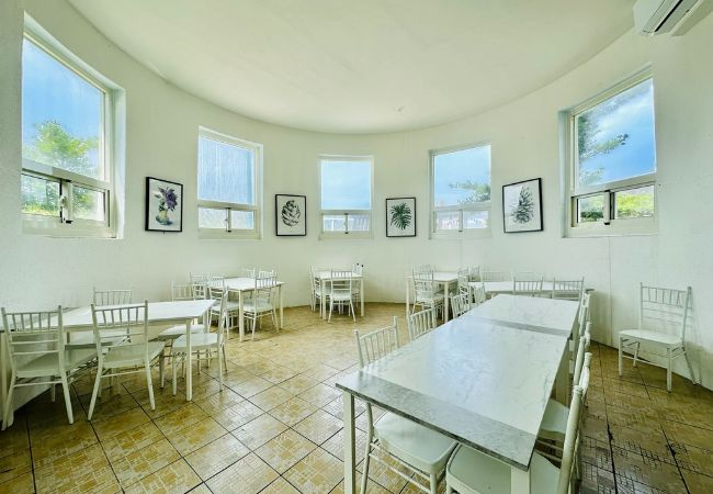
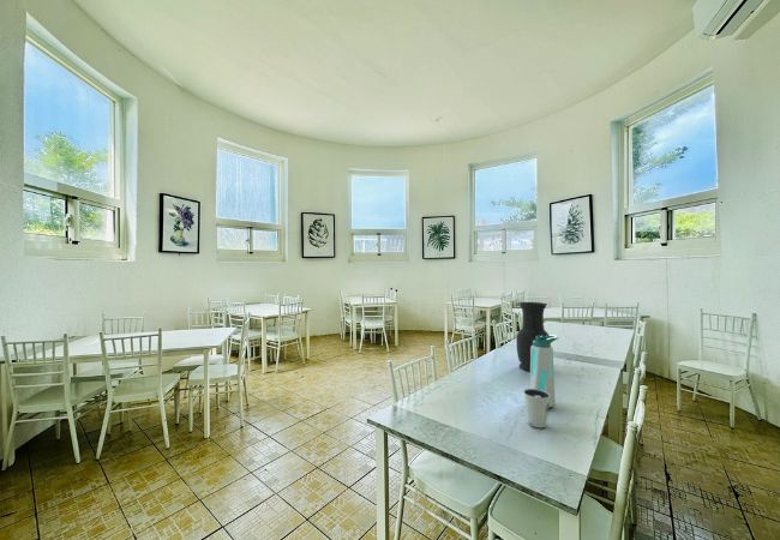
+ water bottle [529,334,559,409]
+ dixie cup [523,388,550,428]
+ vase [515,301,551,372]
